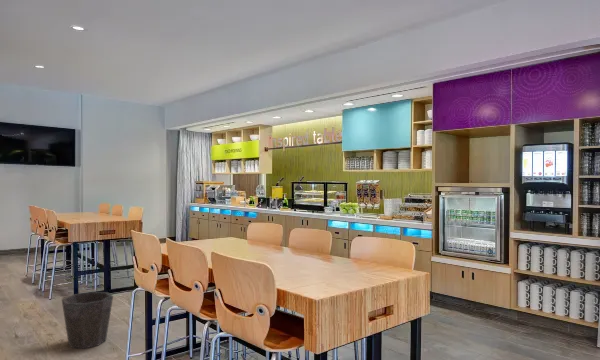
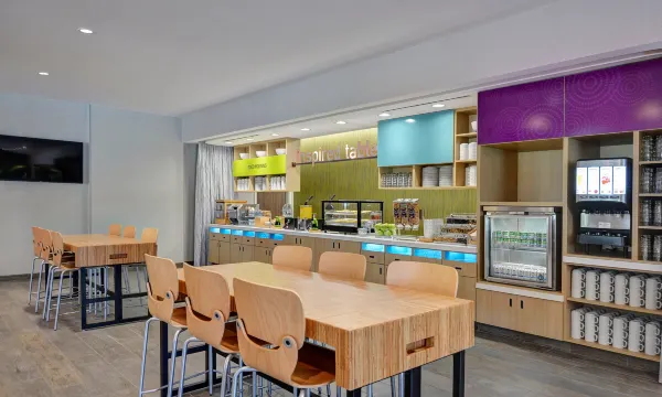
- waste bin [61,291,114,350]
